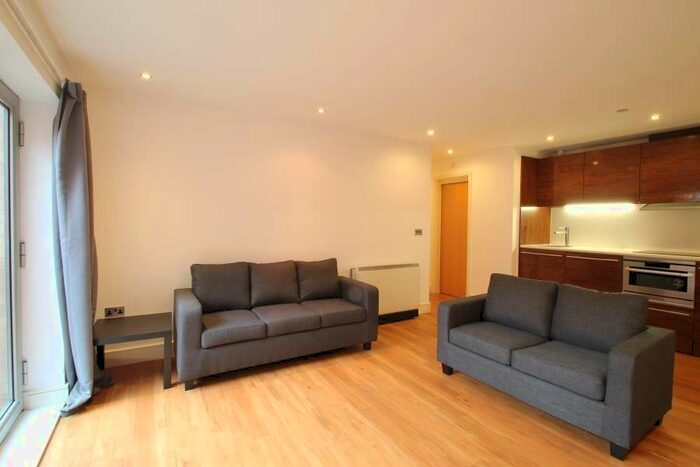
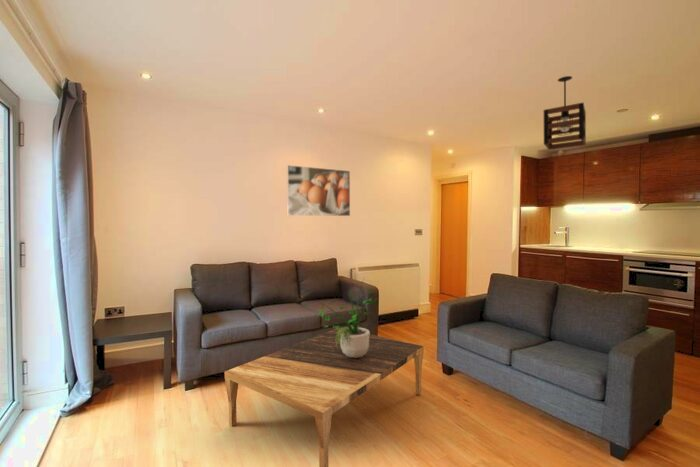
+ pendant light [543,75,587,151]
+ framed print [286,164,351,217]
+ coffee table [224,327,425,467]
+ potted plant [316,275,379,358]
